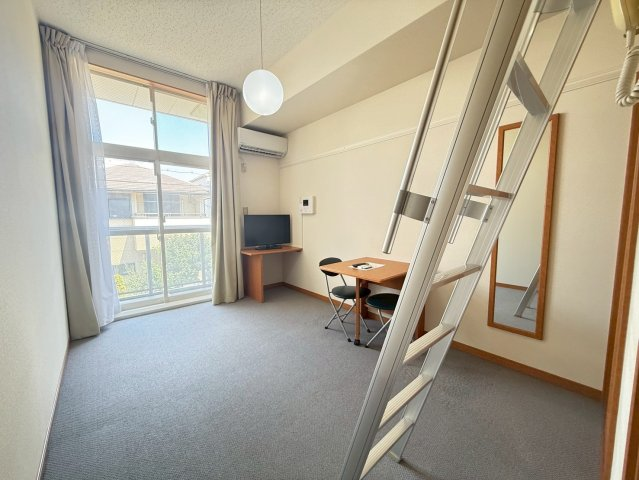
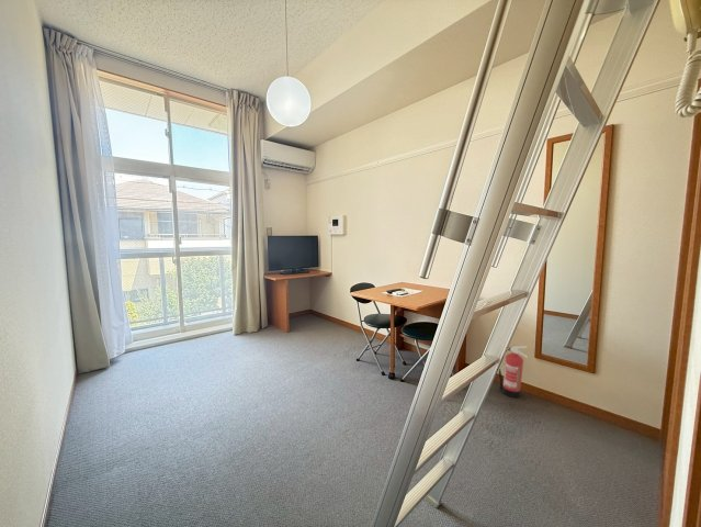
+ fire extinguisher [497,345,529,399]
